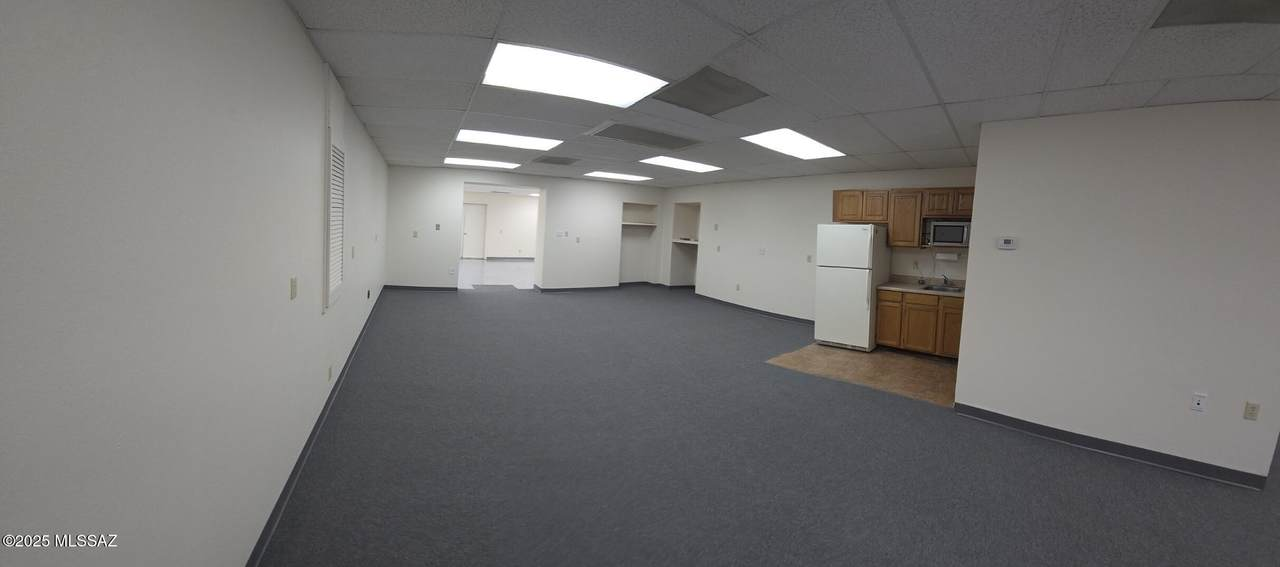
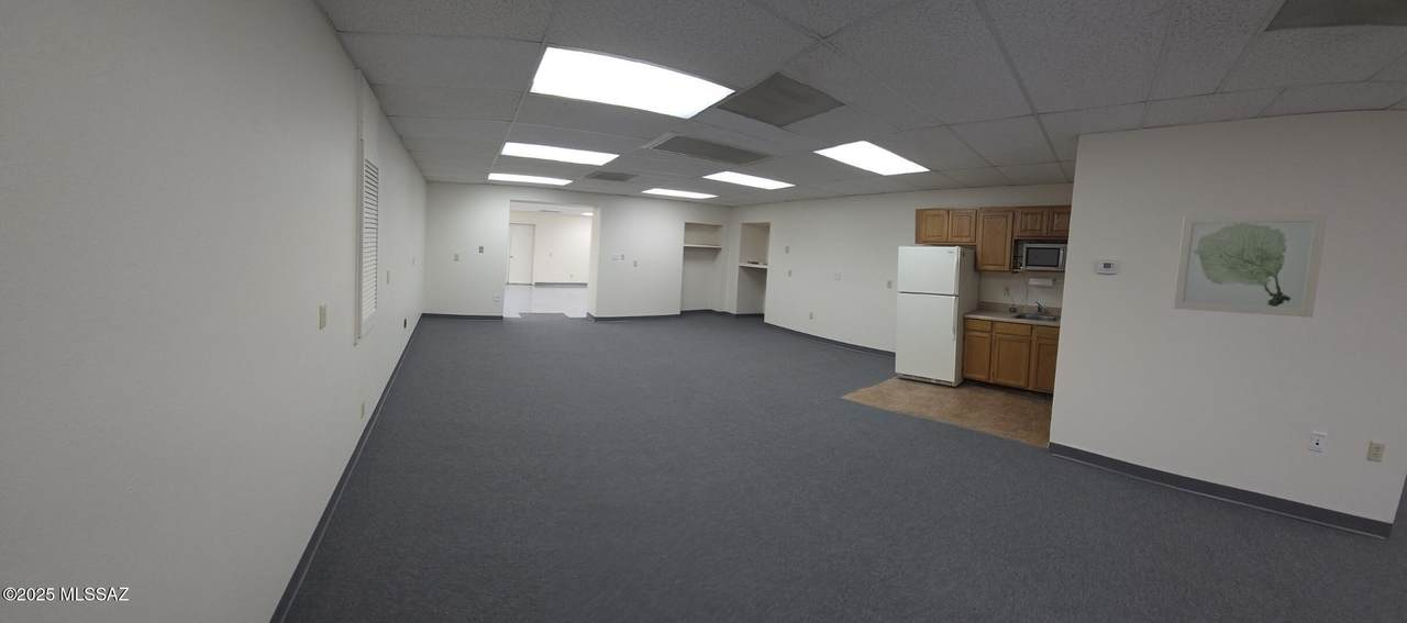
+ wall art [1172,213,1328,319]
